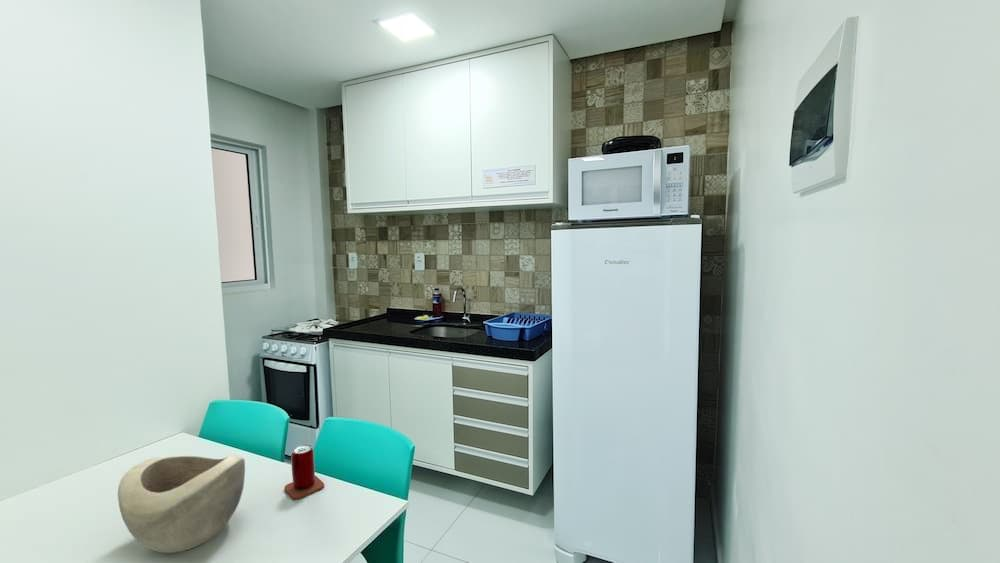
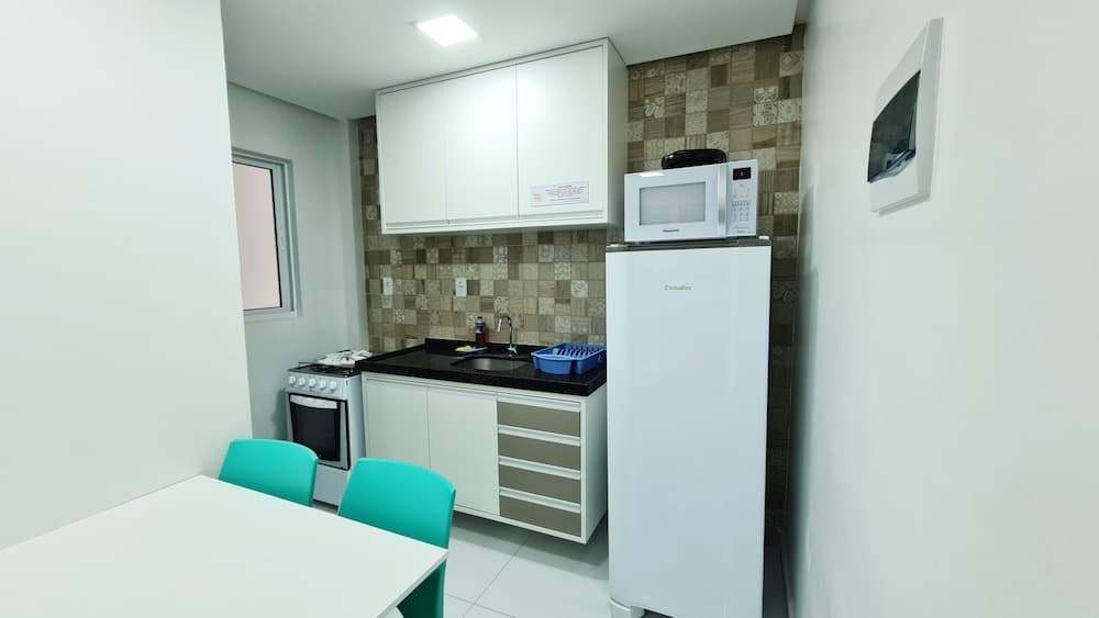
- beer can [283,444,325,500]
- decorative bowl [117,454,246,554]
